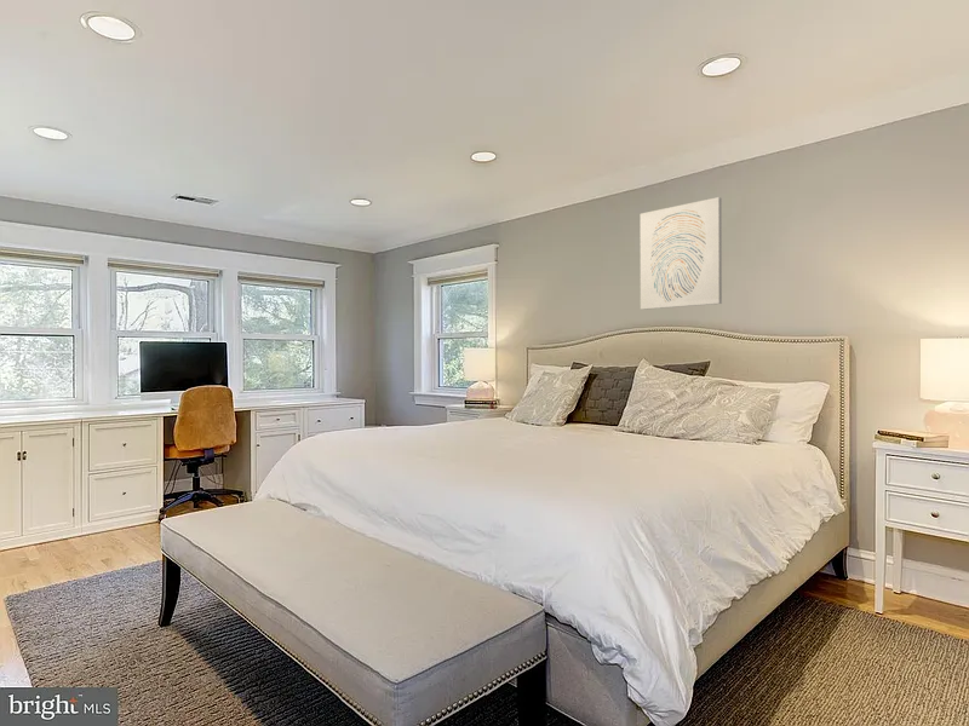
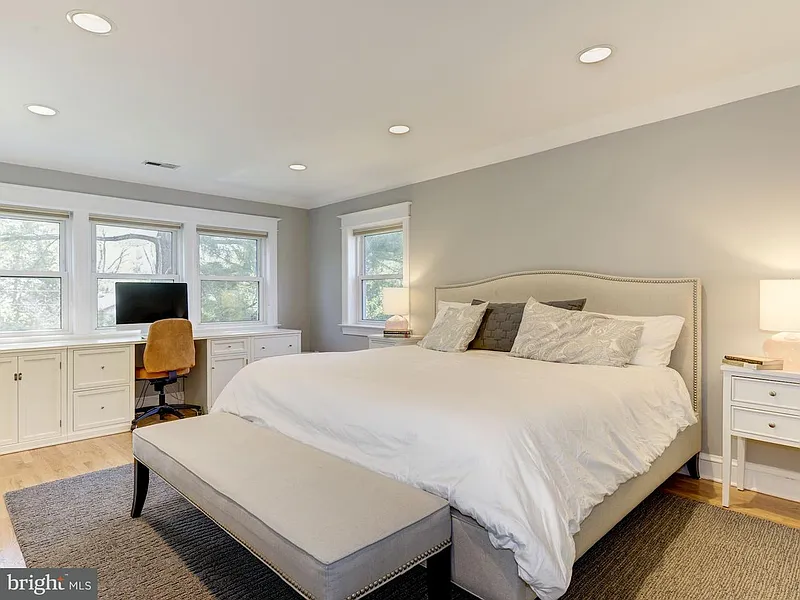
- wall art [640,196,723,311]
